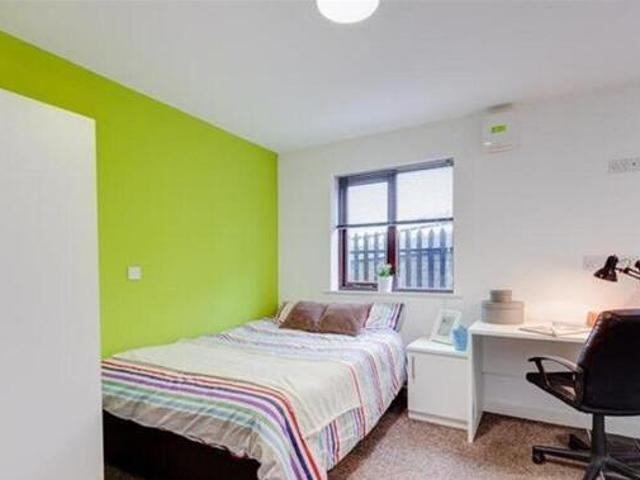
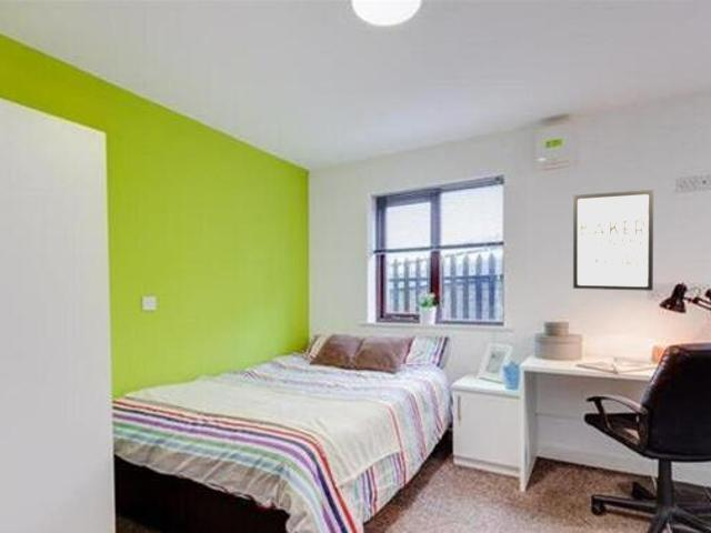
+ wall art [572,189,654,292]
